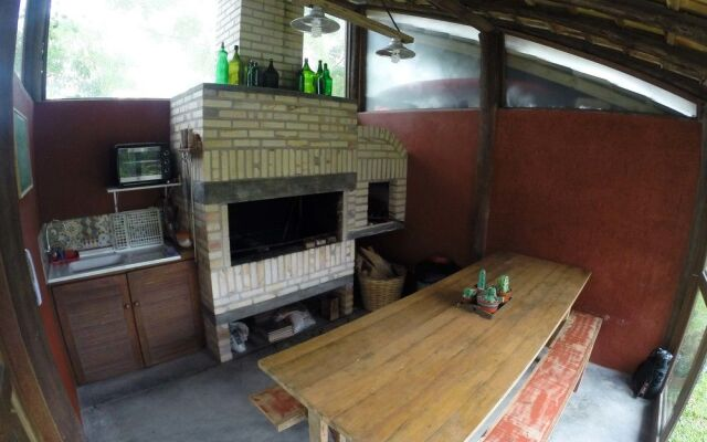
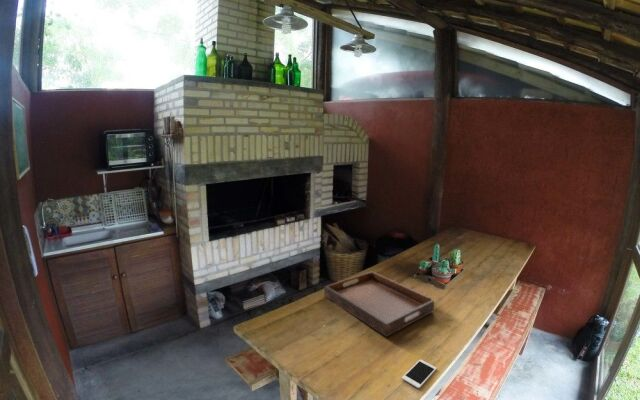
+ cell phone [401,359,437,390]
+ serving tray [323,270,435,338]
